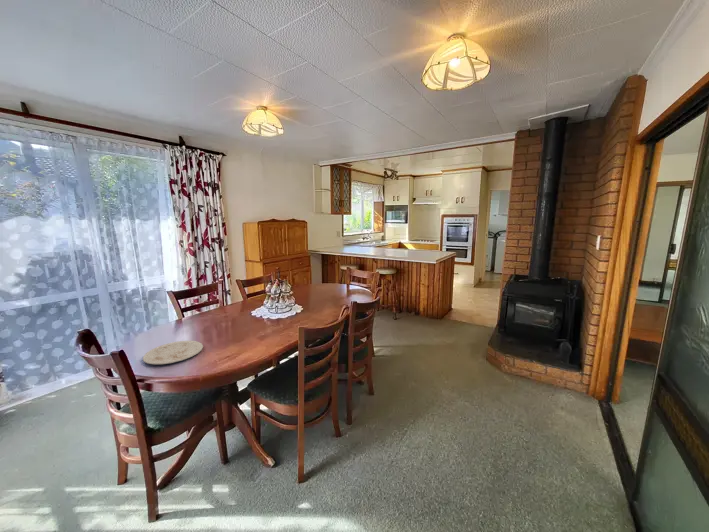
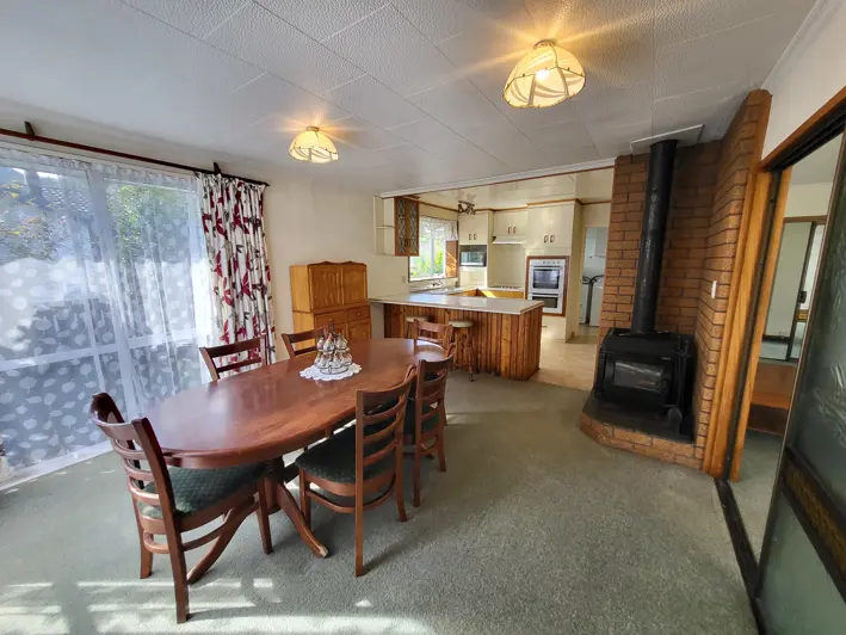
- plate [142,340,204,365]
